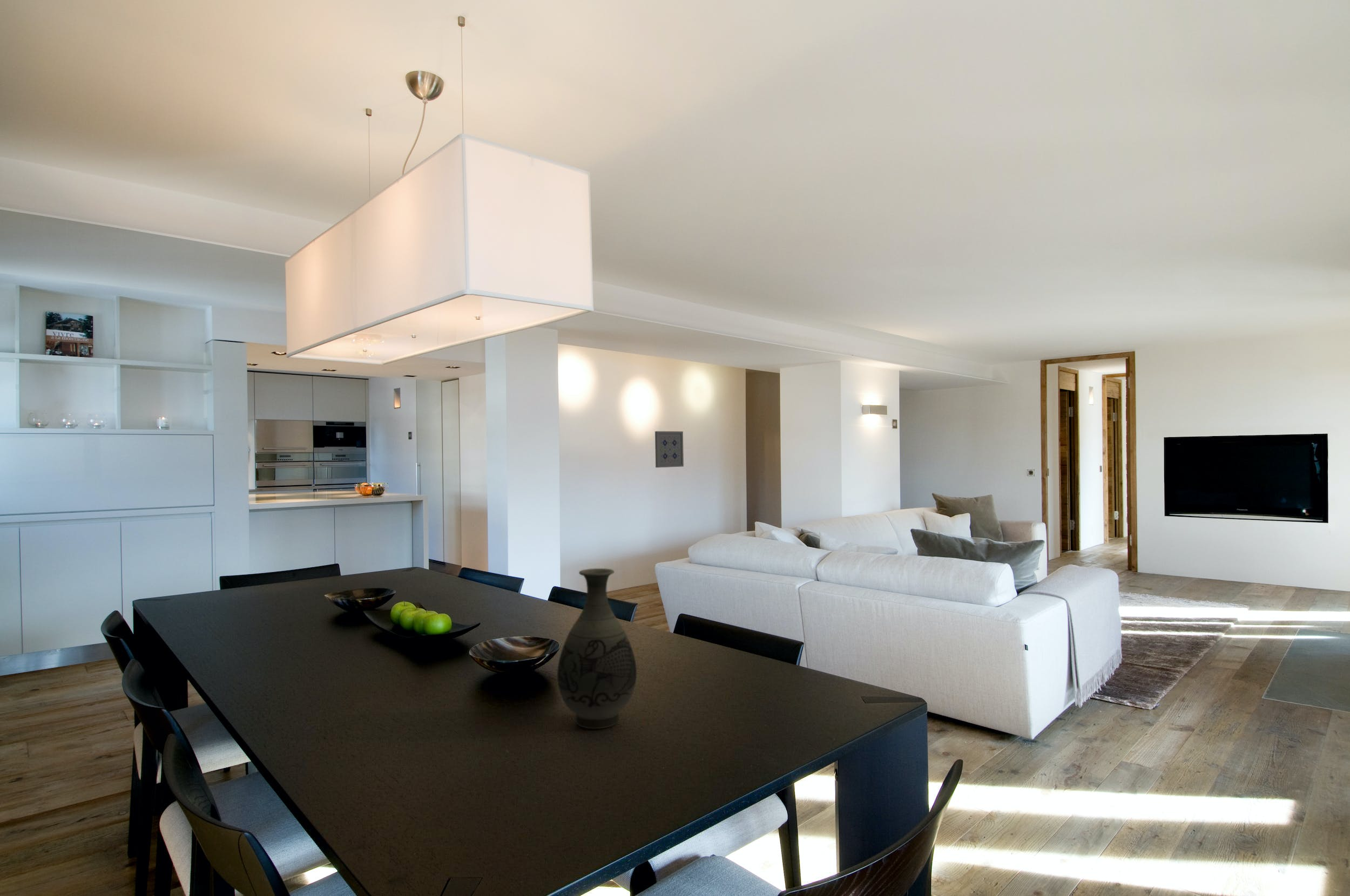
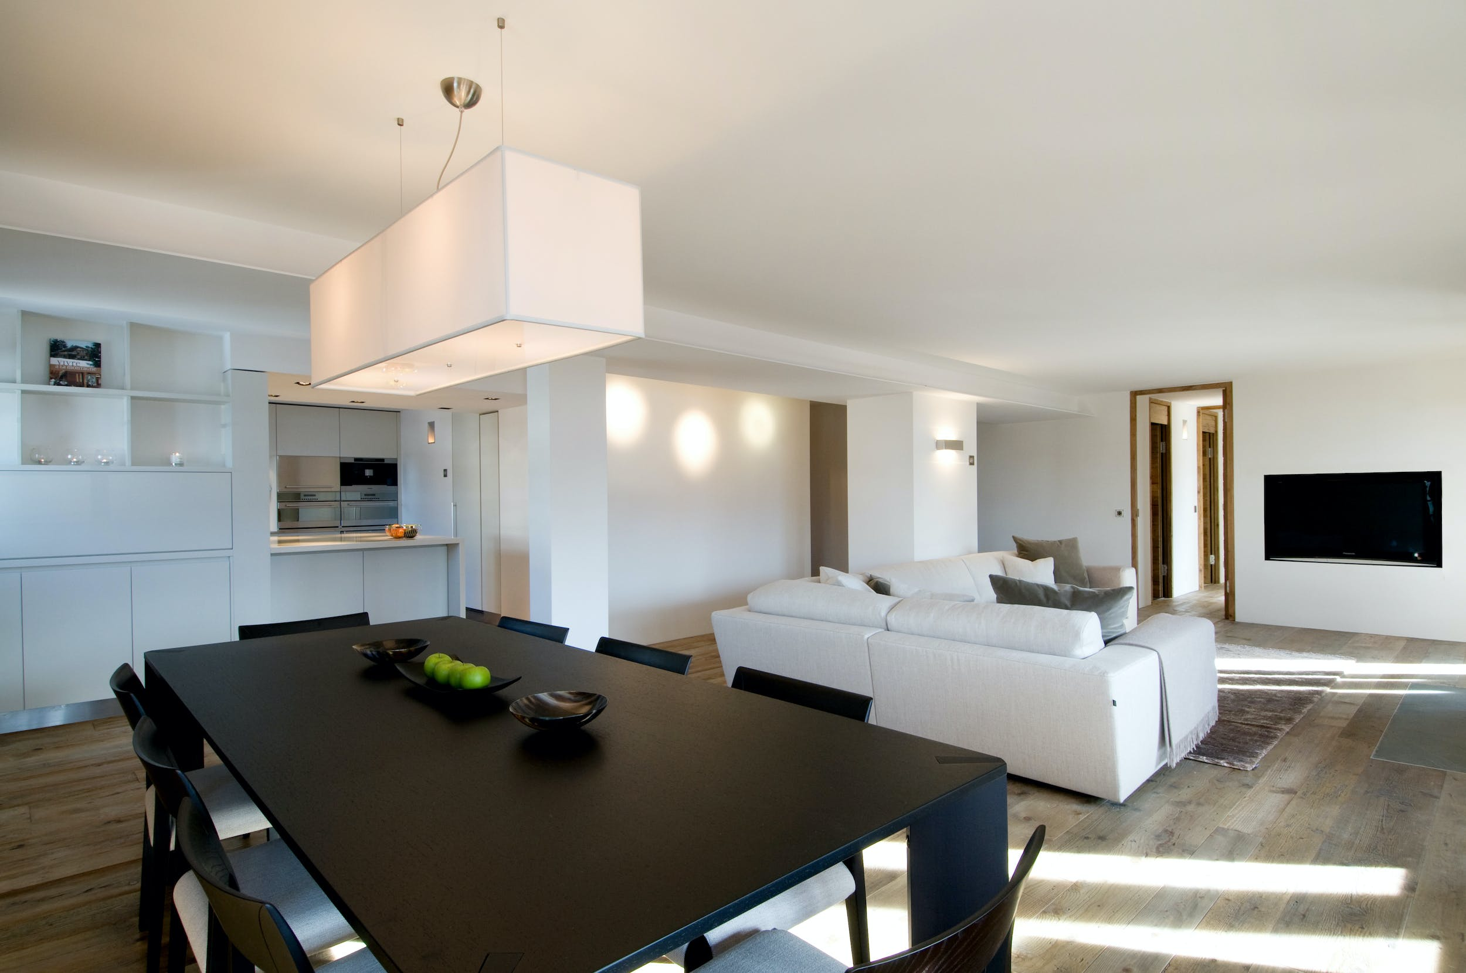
- wall art [654,431,684,468]
- vase [557,568,637,729]
